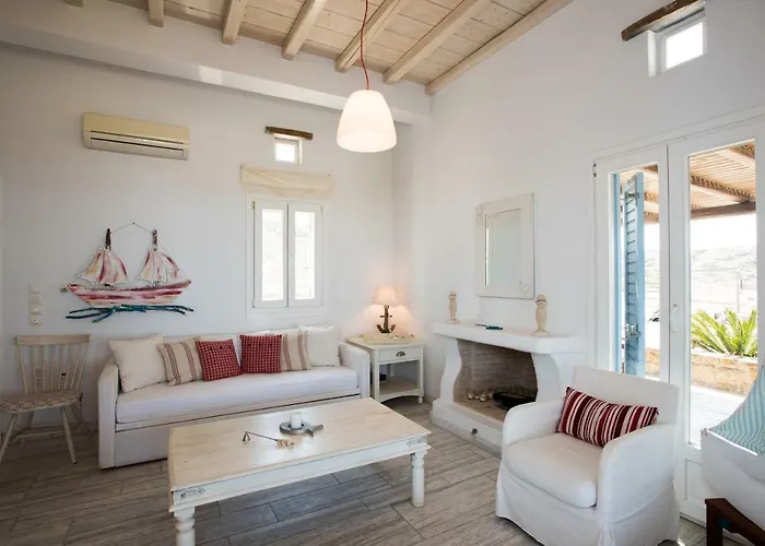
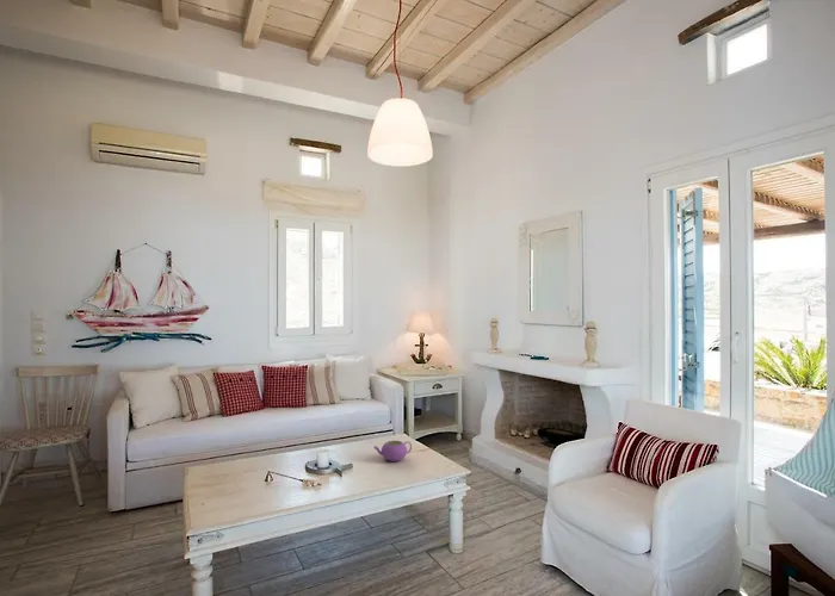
+ teapot [373,440,413,462]
